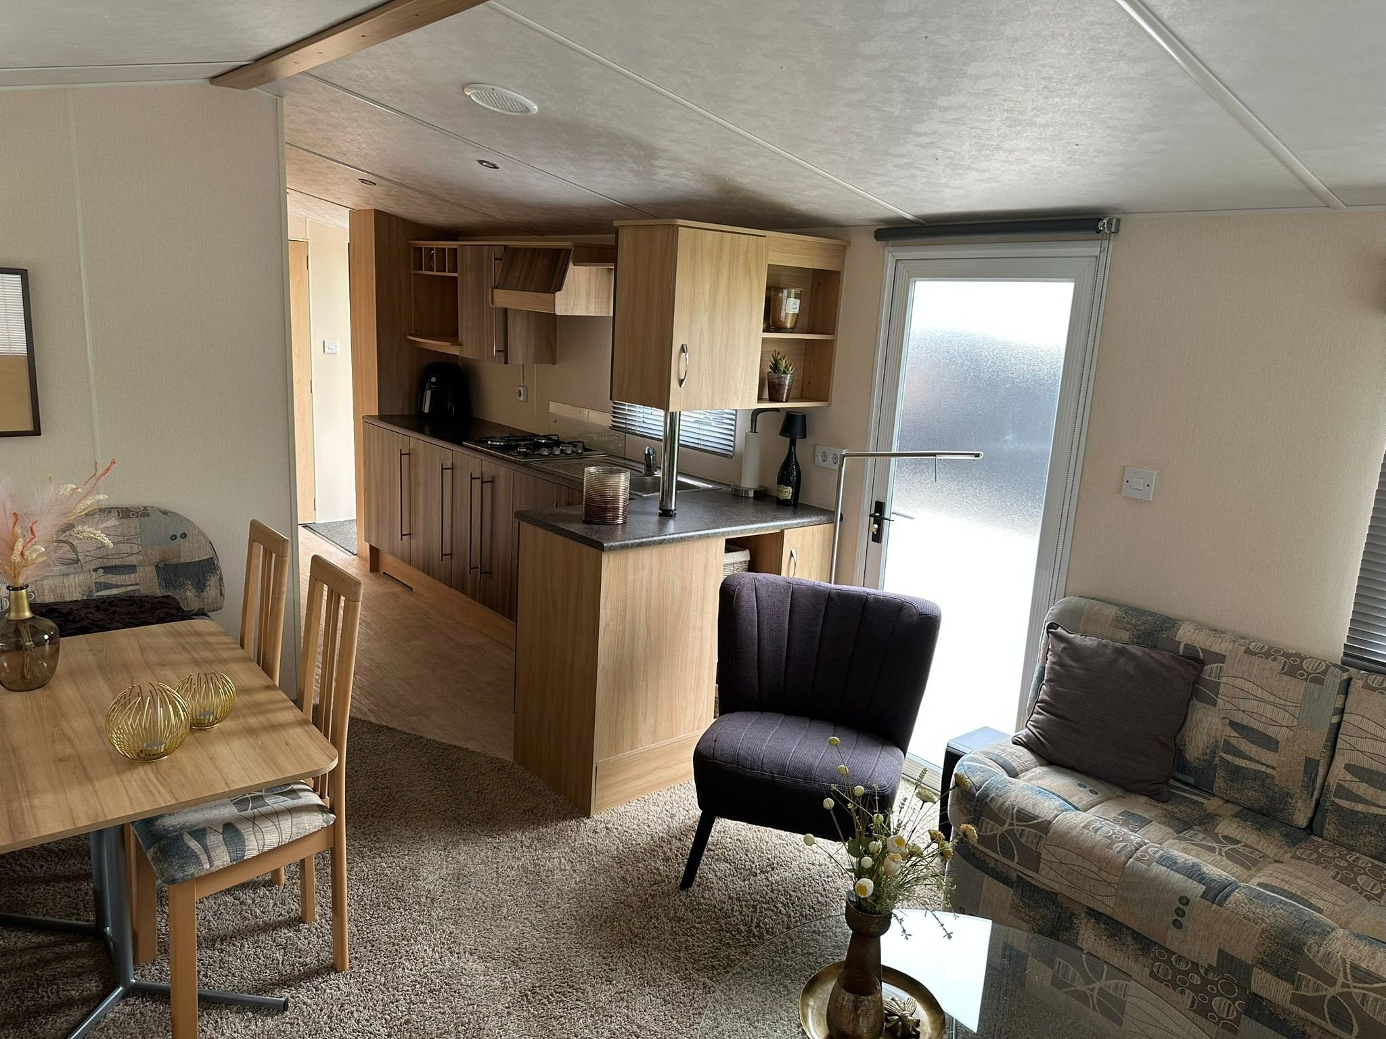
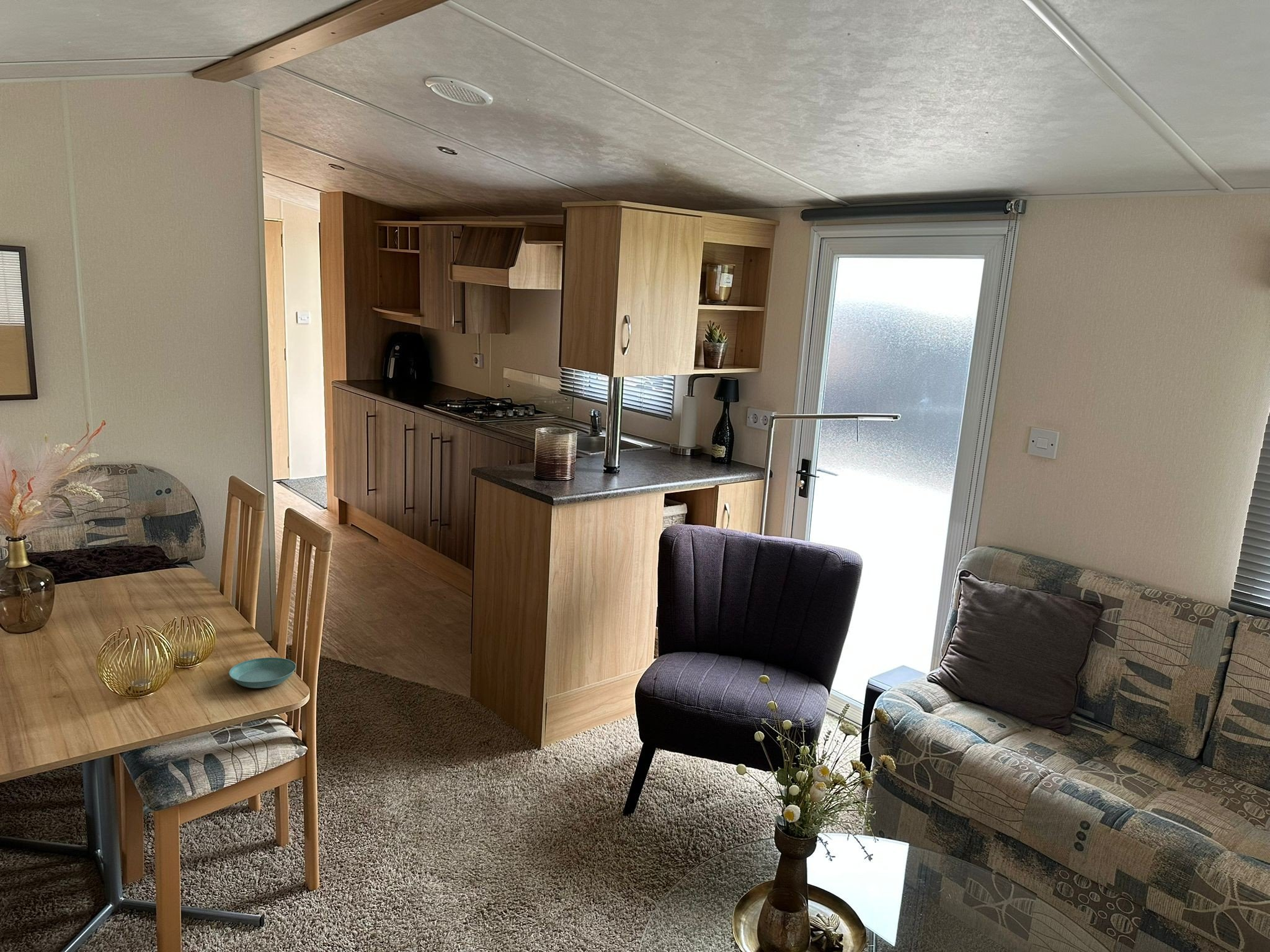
+ saucer [228,657,297,689]
